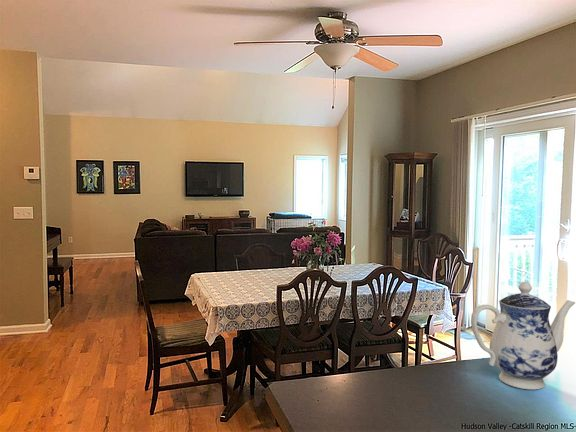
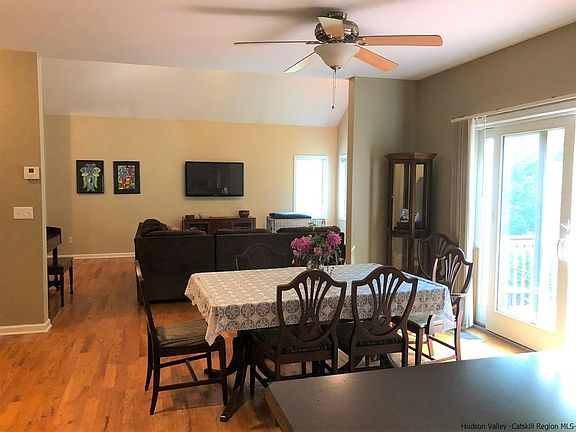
- teapot [470,281,576,390]
